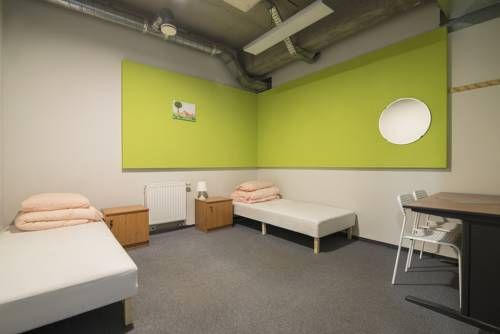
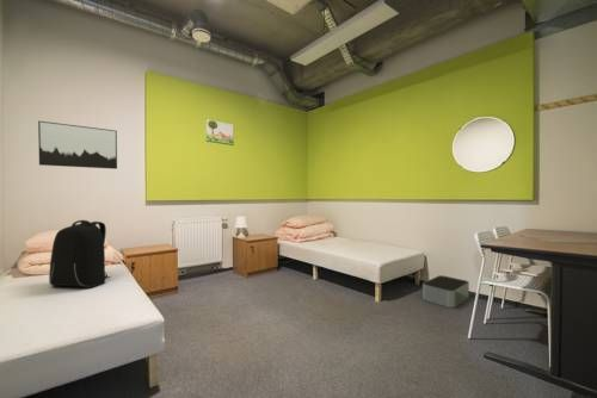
+ backpack [48,219,111,288]
+ wall art [37,119,118,170]
+ storage bin [421,274,470,309]
